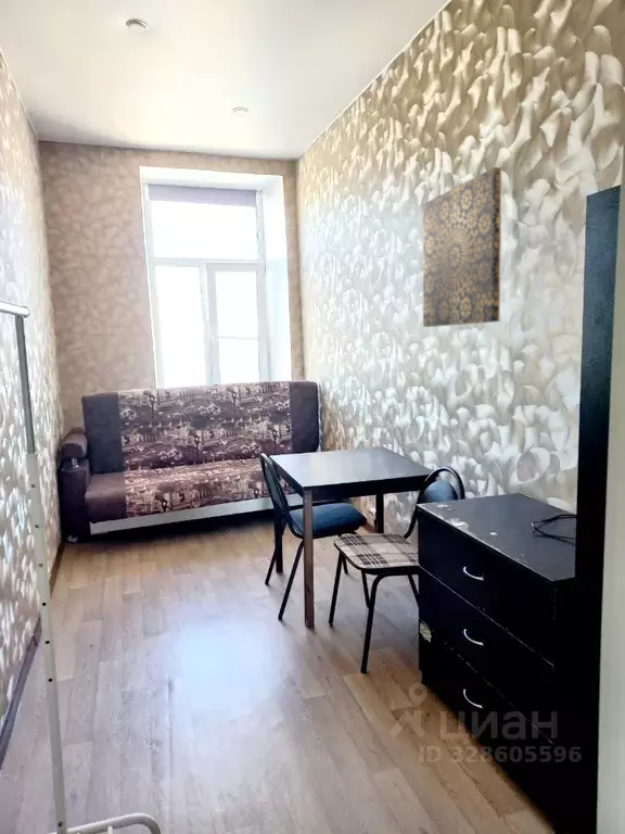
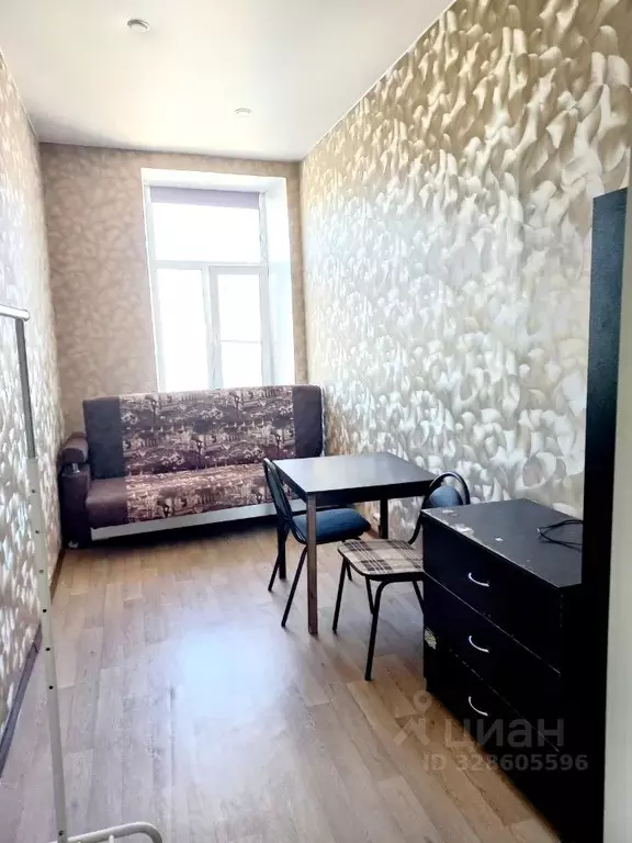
- wall art [422,166,502,328]
